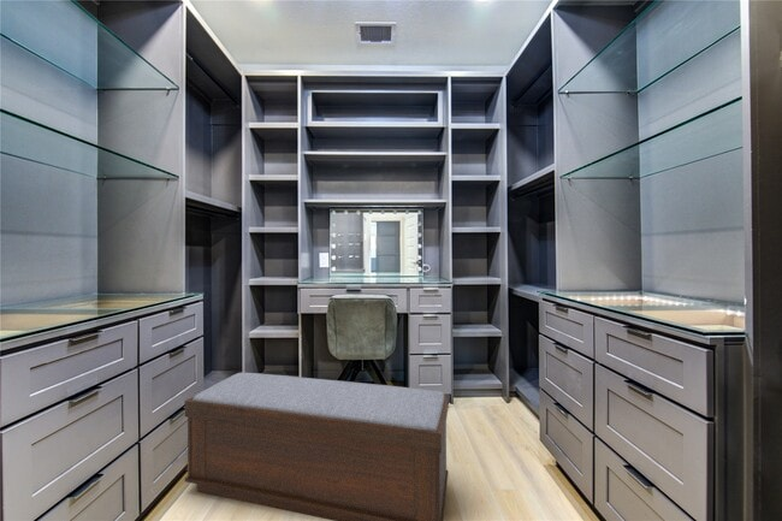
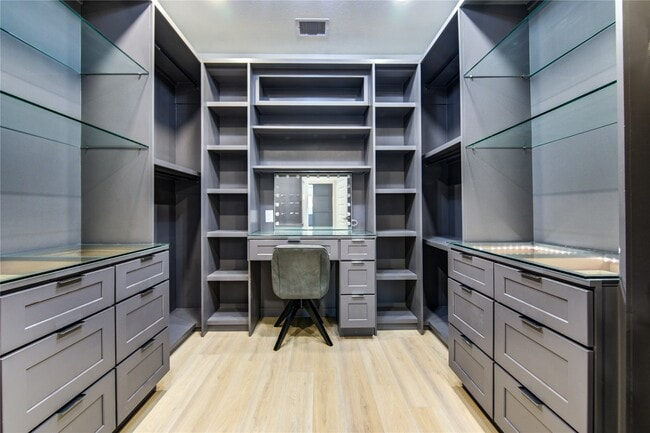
- bench [184,372,449,521]
